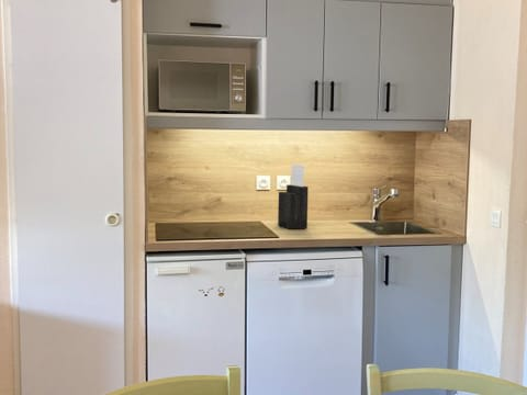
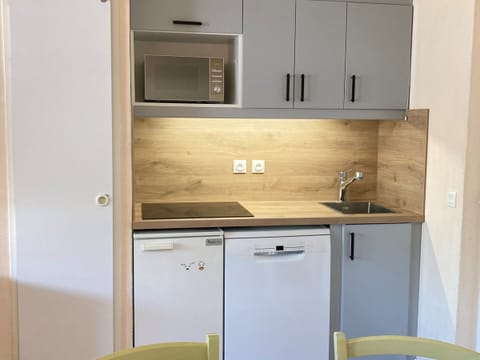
- knife block [277,163,310,230]
